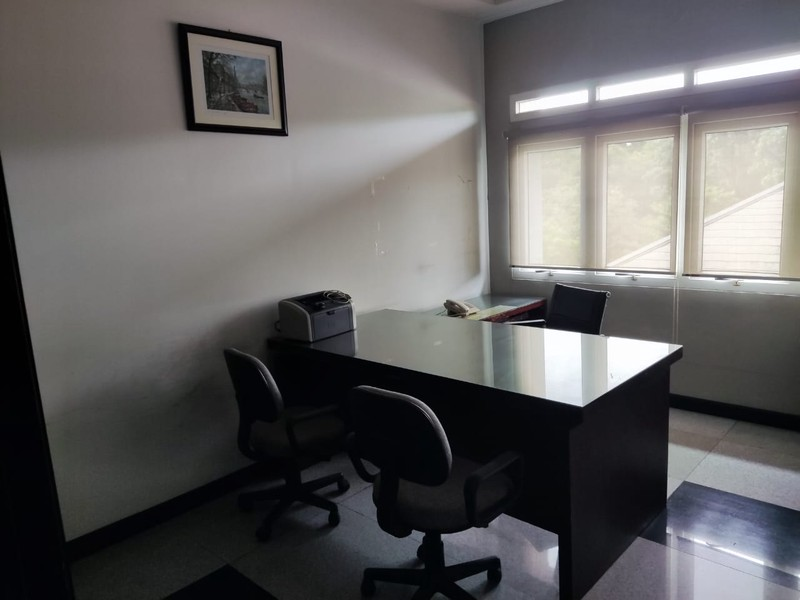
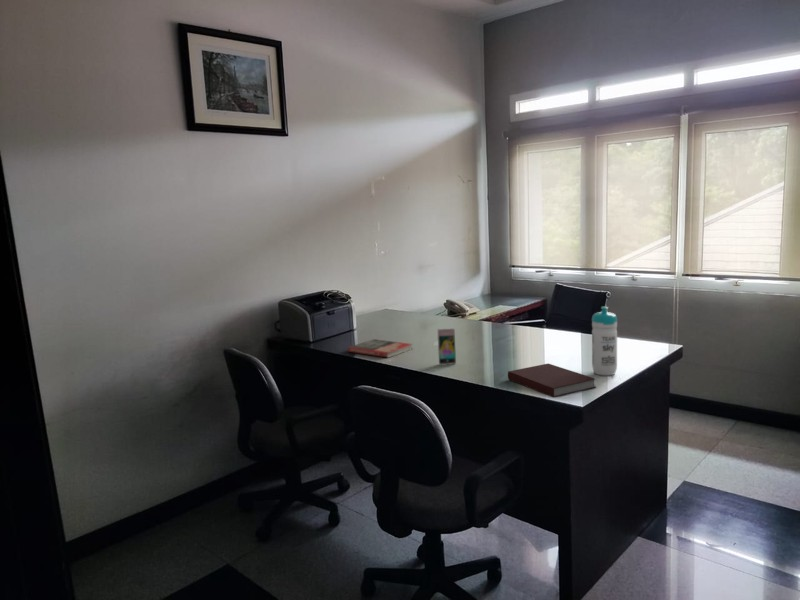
+ notebook [507,363,596,398]
+ water bottle [591,306,618,377]
+ smartphone [437,327,457,365]
+ book [347,338,414,358]
